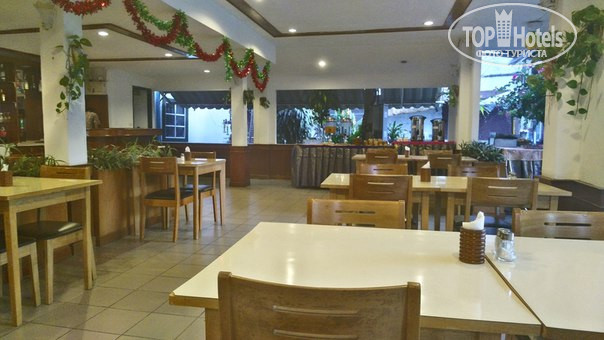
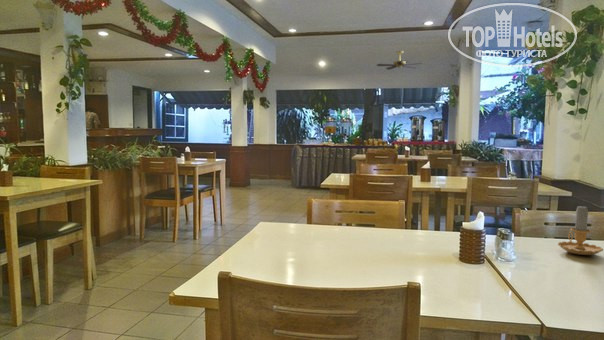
+ candle [557,203,604,256]
+ ceiling fan [376,50,423,71]
